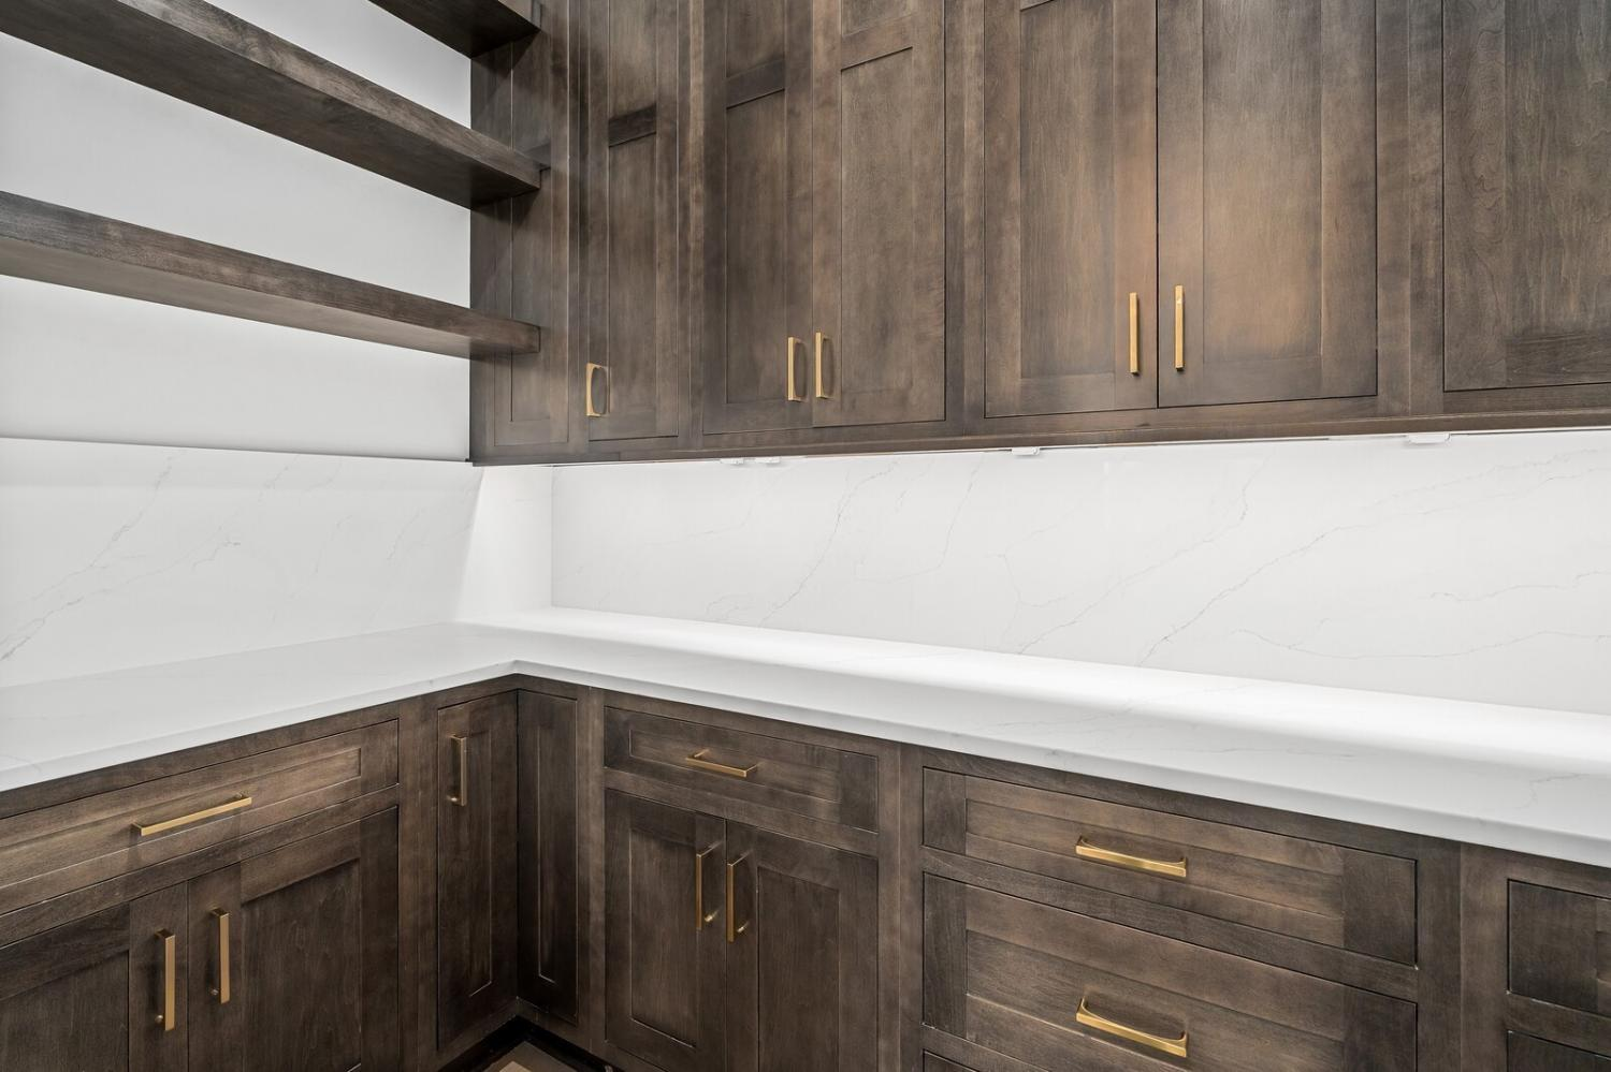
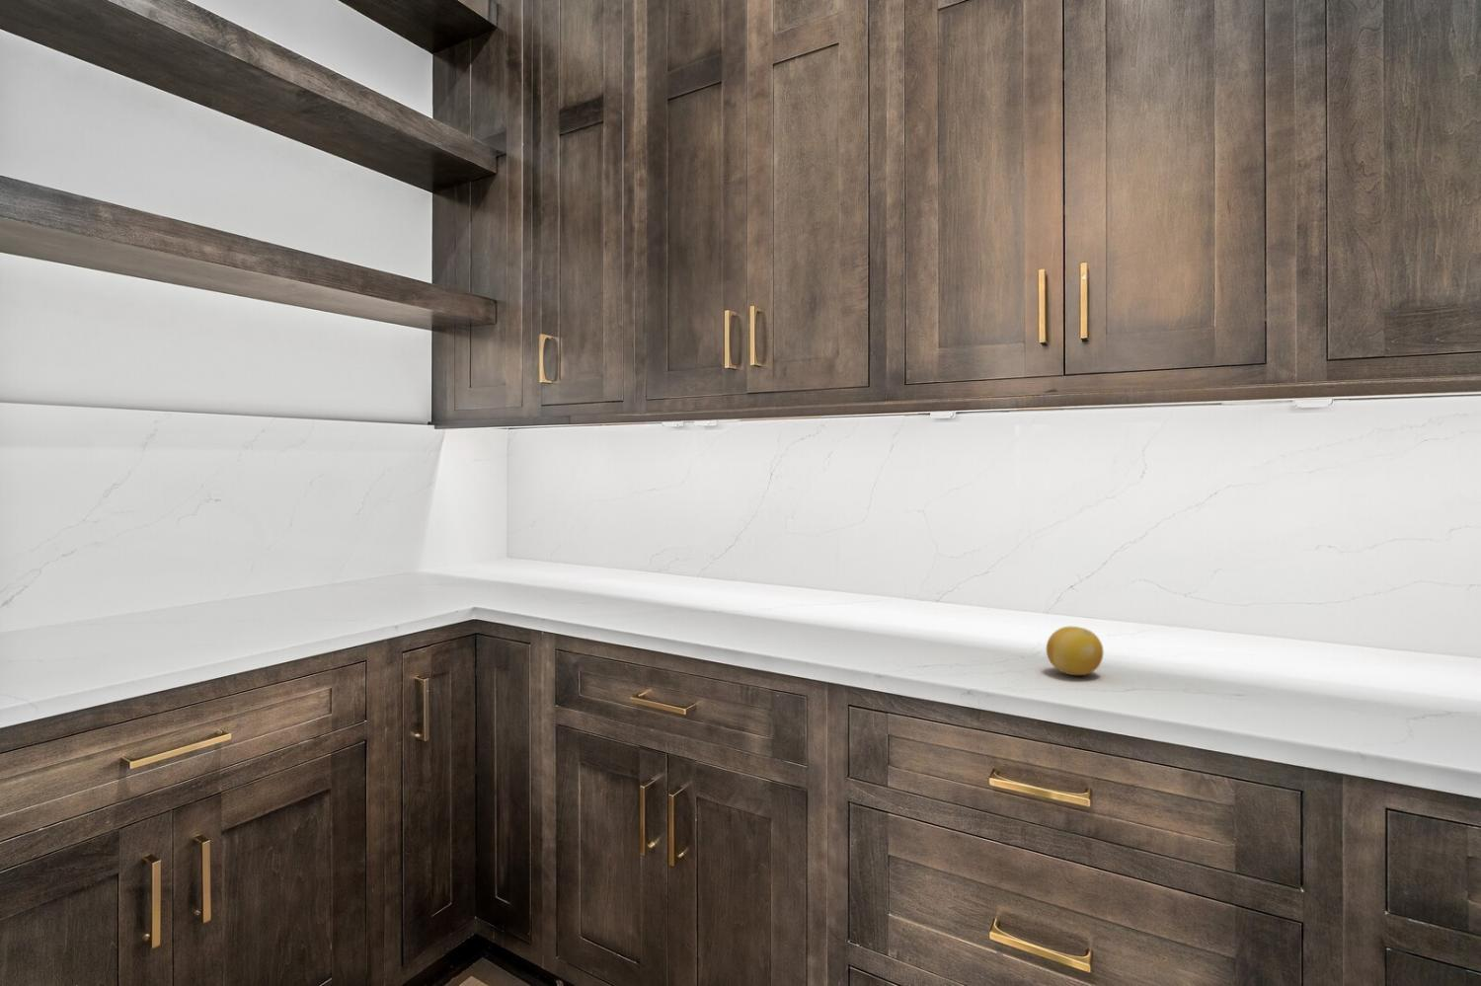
+ fruit [1045,626,1104,676]
